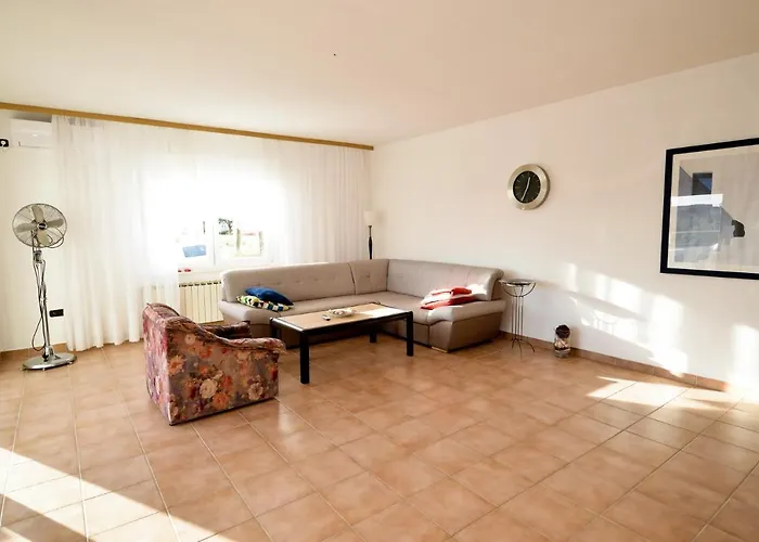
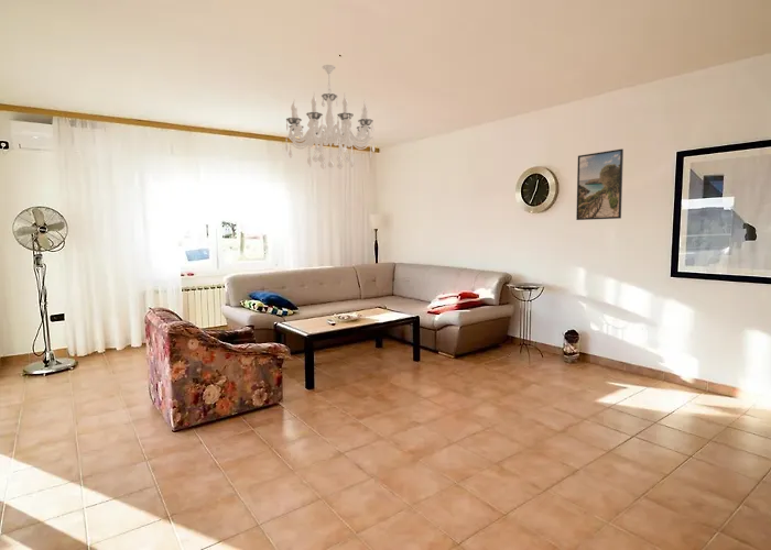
+ chandelier [284,64,376,170]
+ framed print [575,147,625,221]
